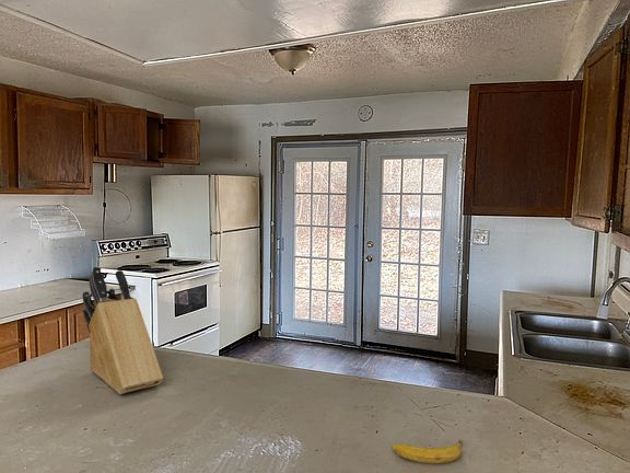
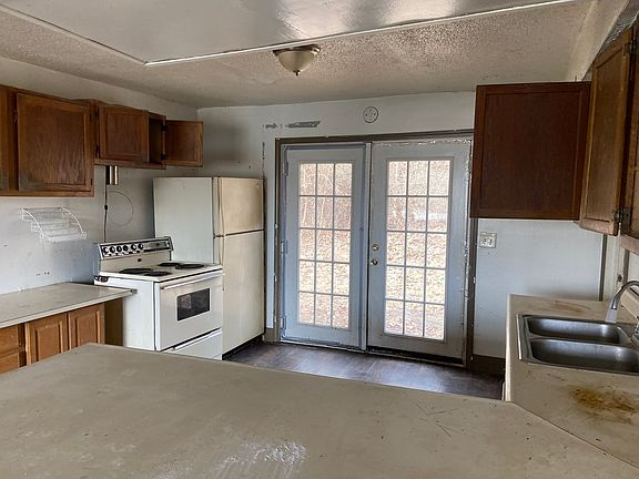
- knife block [81,265,164,395]
- banana [390,438,468,464]
